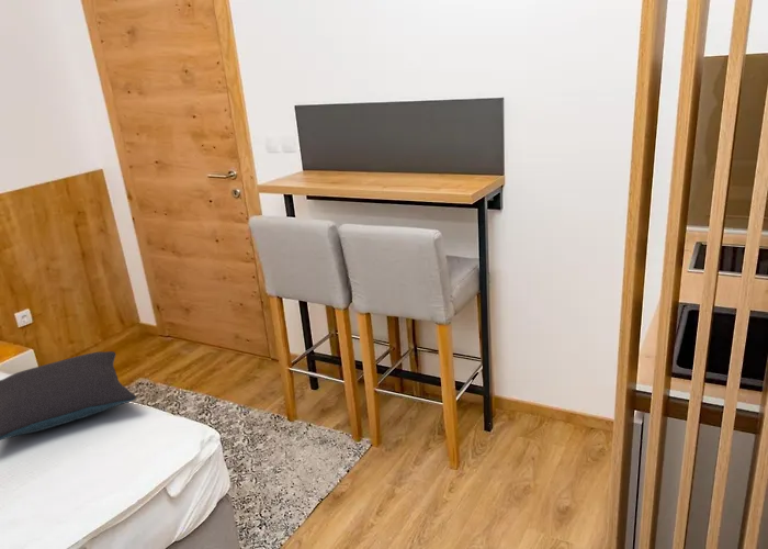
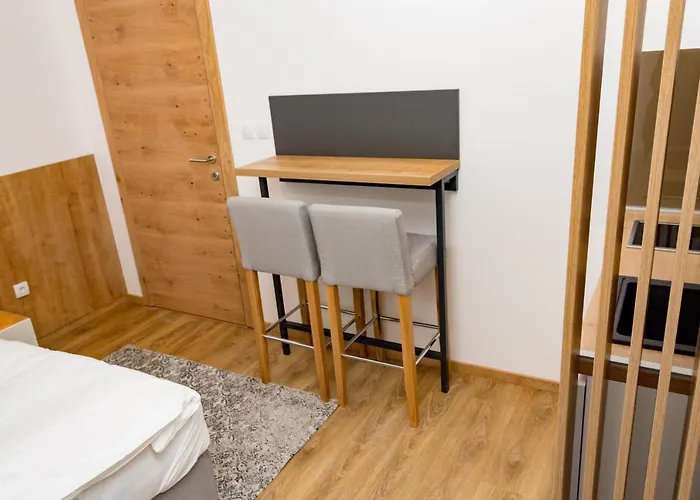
- pillow [0,350,137,441]
